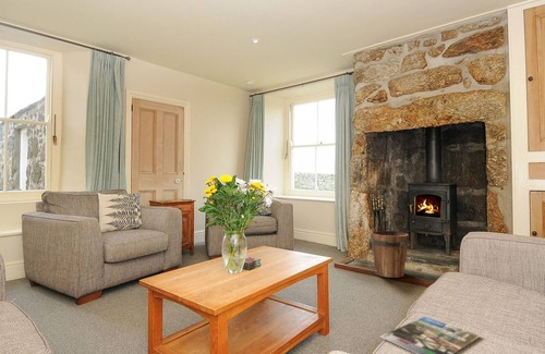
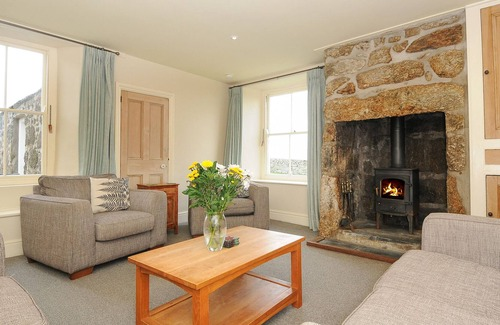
- bucket [370,230,410,279]
- magazine [379,316,482,354]
